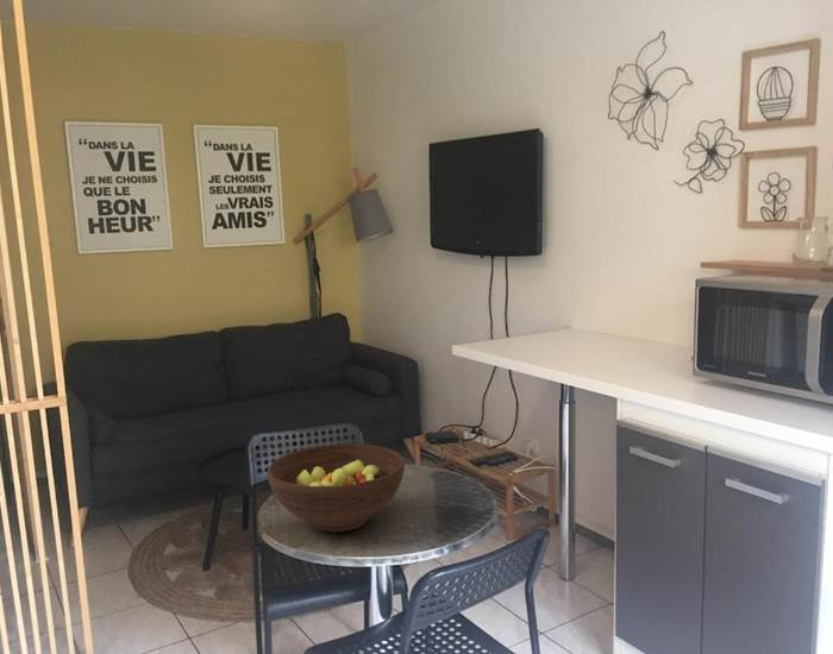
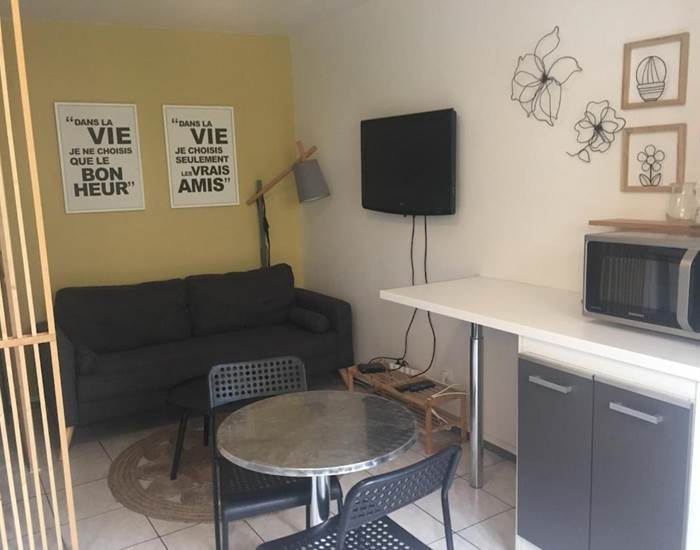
- fruit bowl [267,442,406,533]
